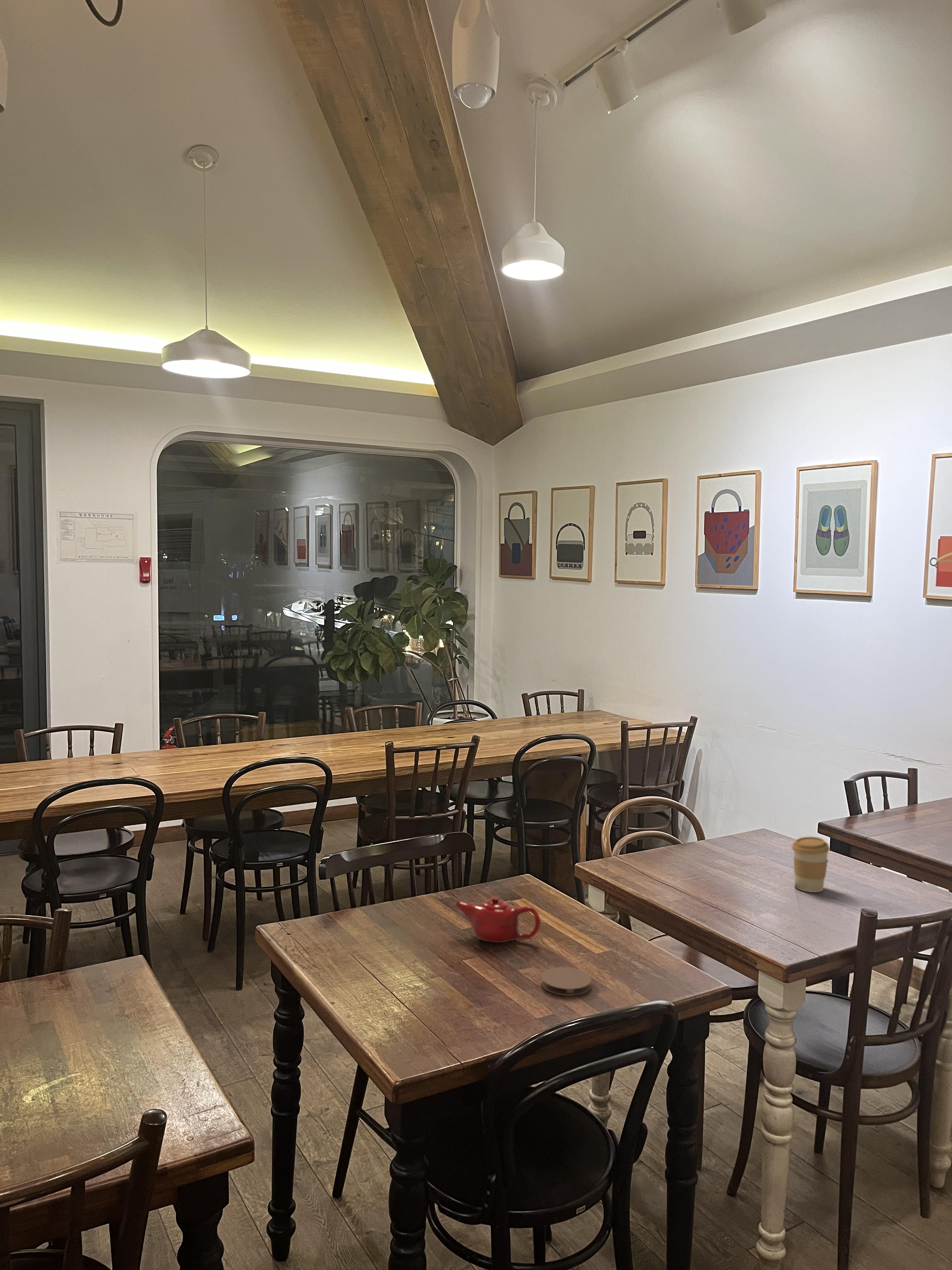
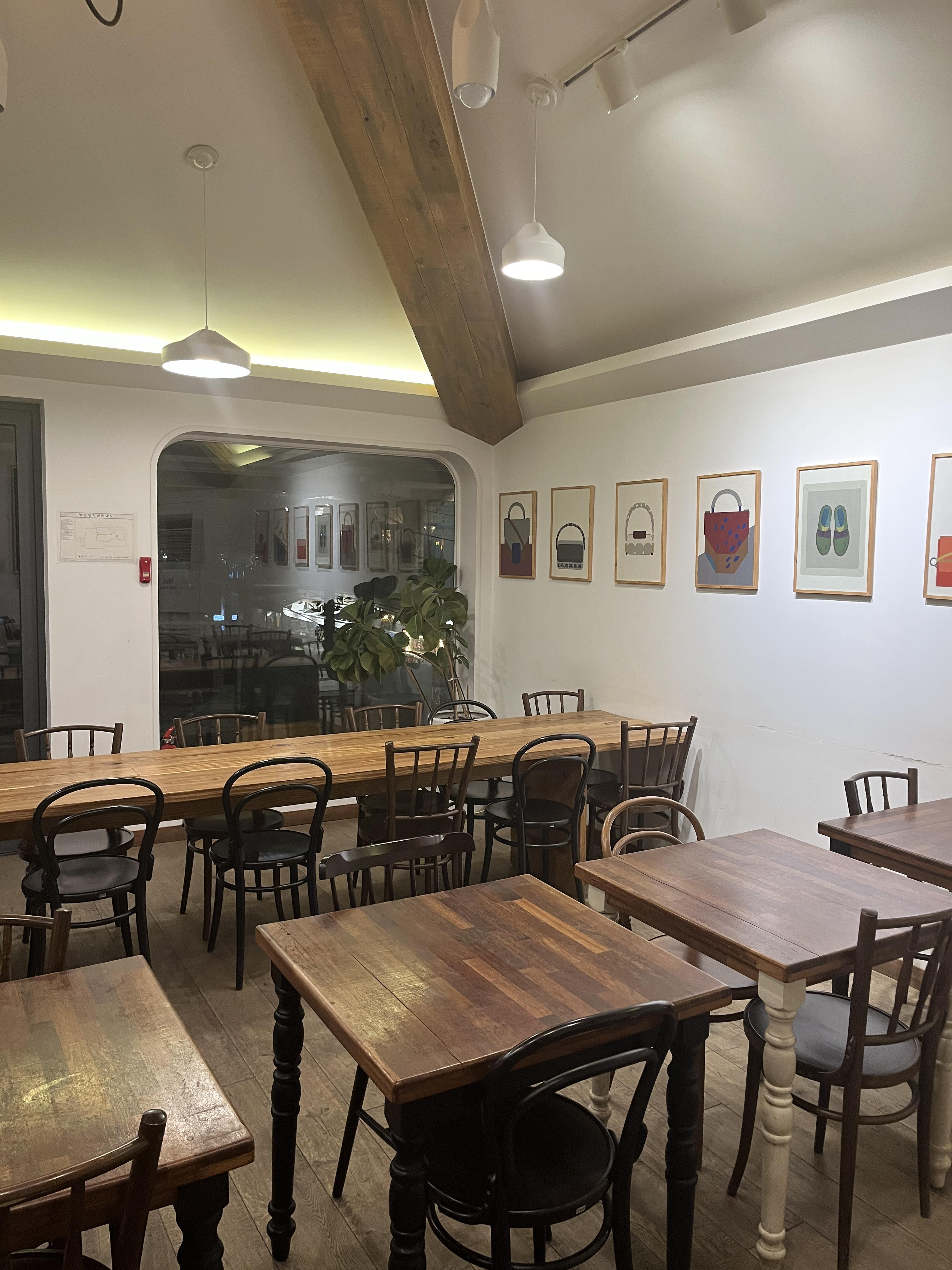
- coffee cup [791,836,830,893]
- coaster [541,967,592,996]
- teapot [454,896,541,943]
